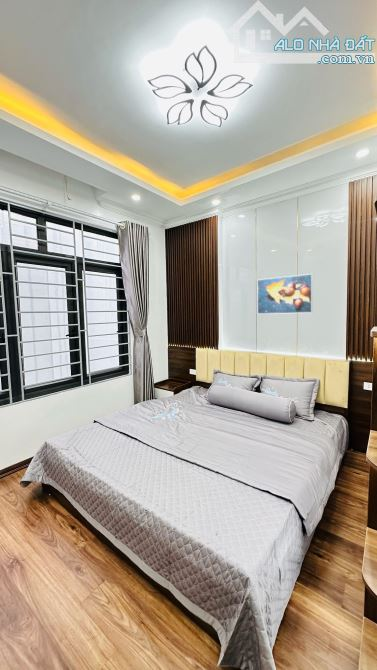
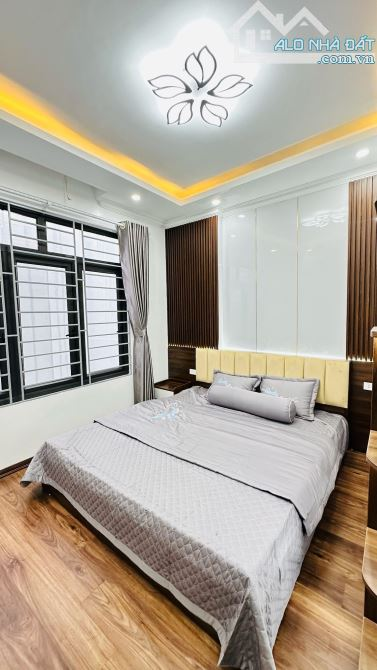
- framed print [256,273,314,315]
